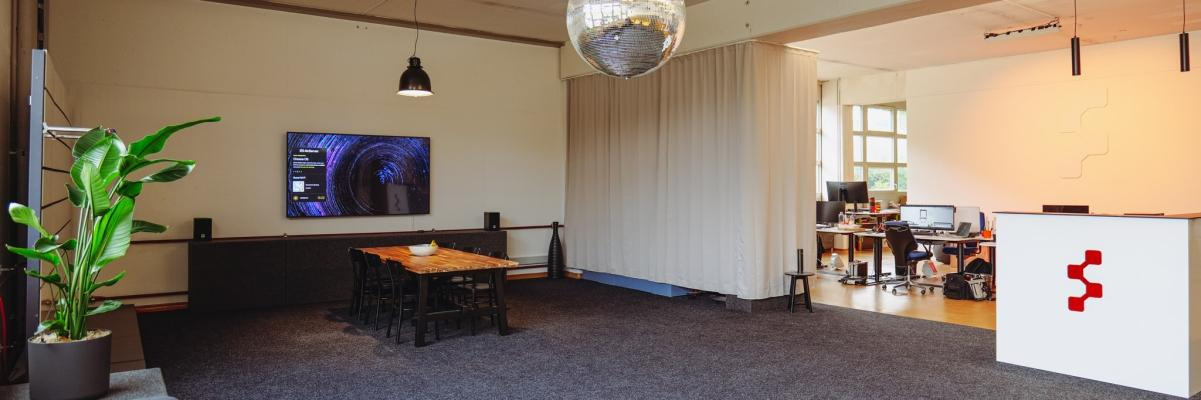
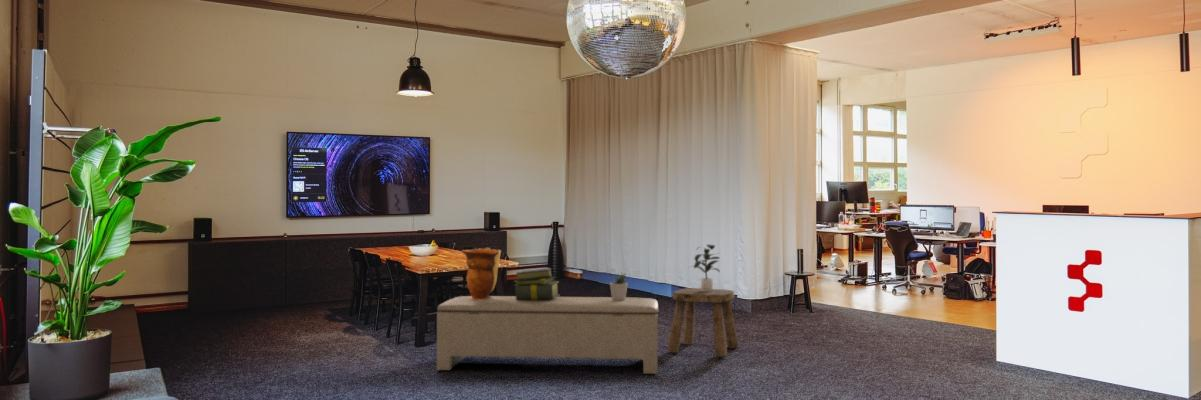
+ stool [667,287,739,357]
+ potted plant [687,243,721,292]
+ decorative vase [461,247,502,300]
+ bench [436,295,660,375]
+ potted plant [609,272,629,301]
+ stack of books [513,267,560,300]
